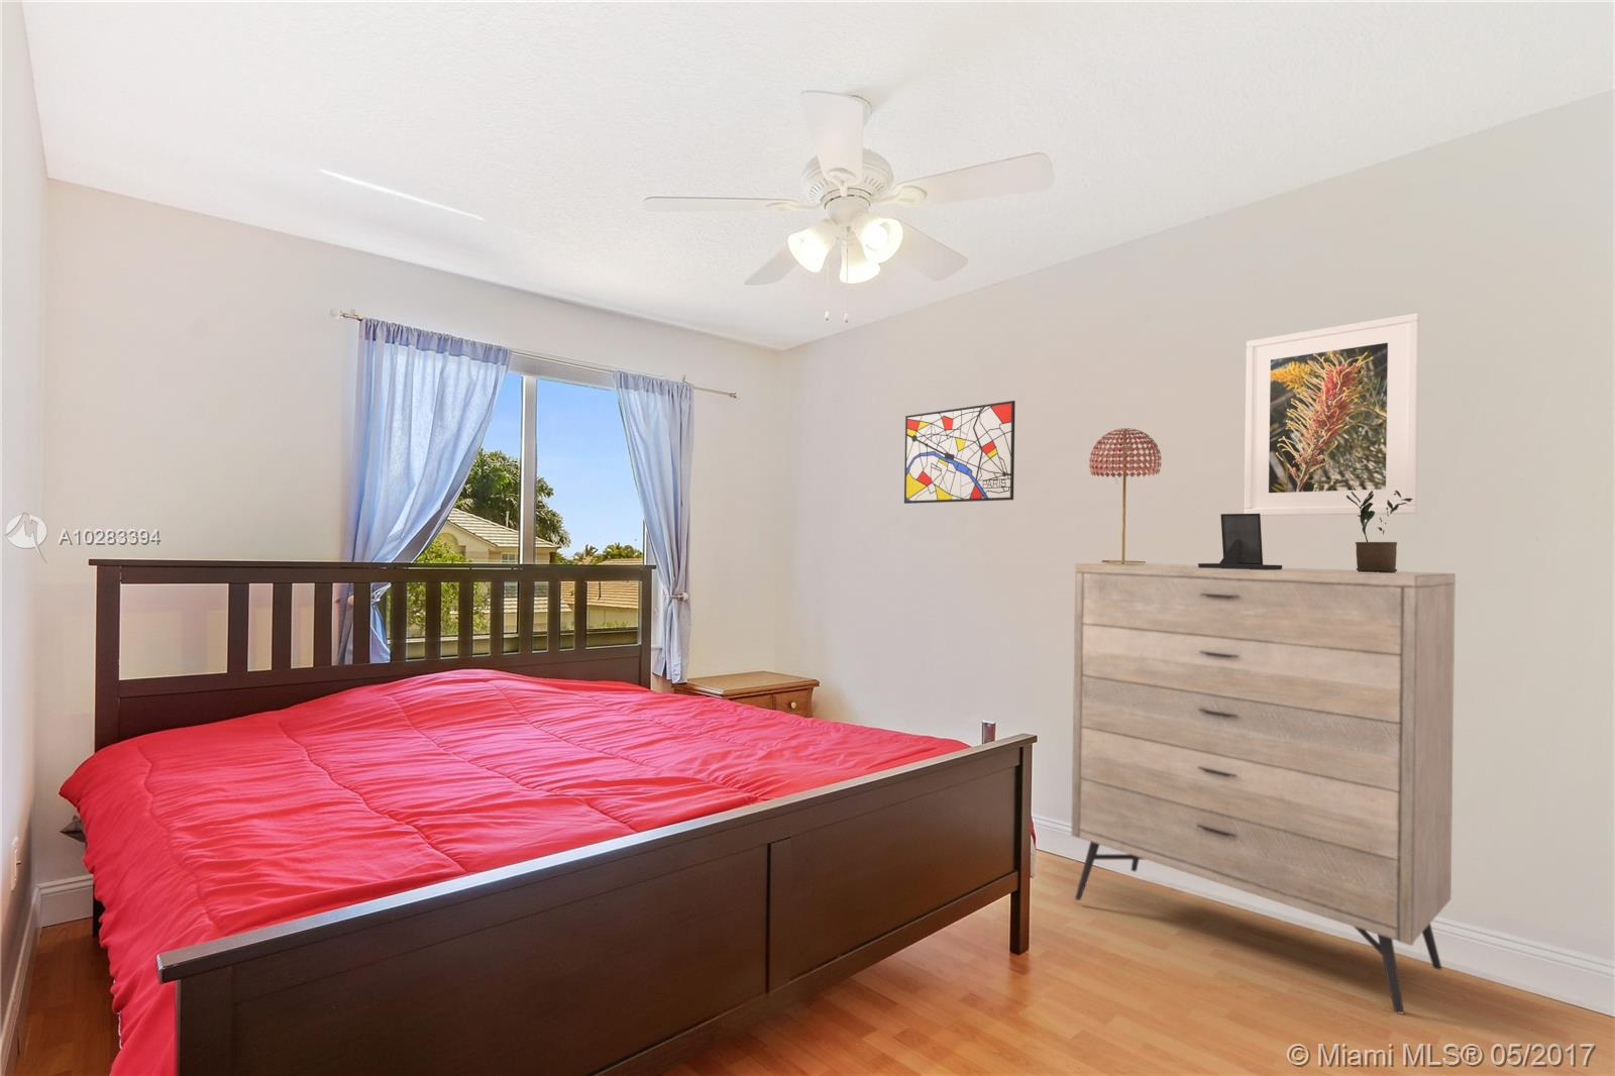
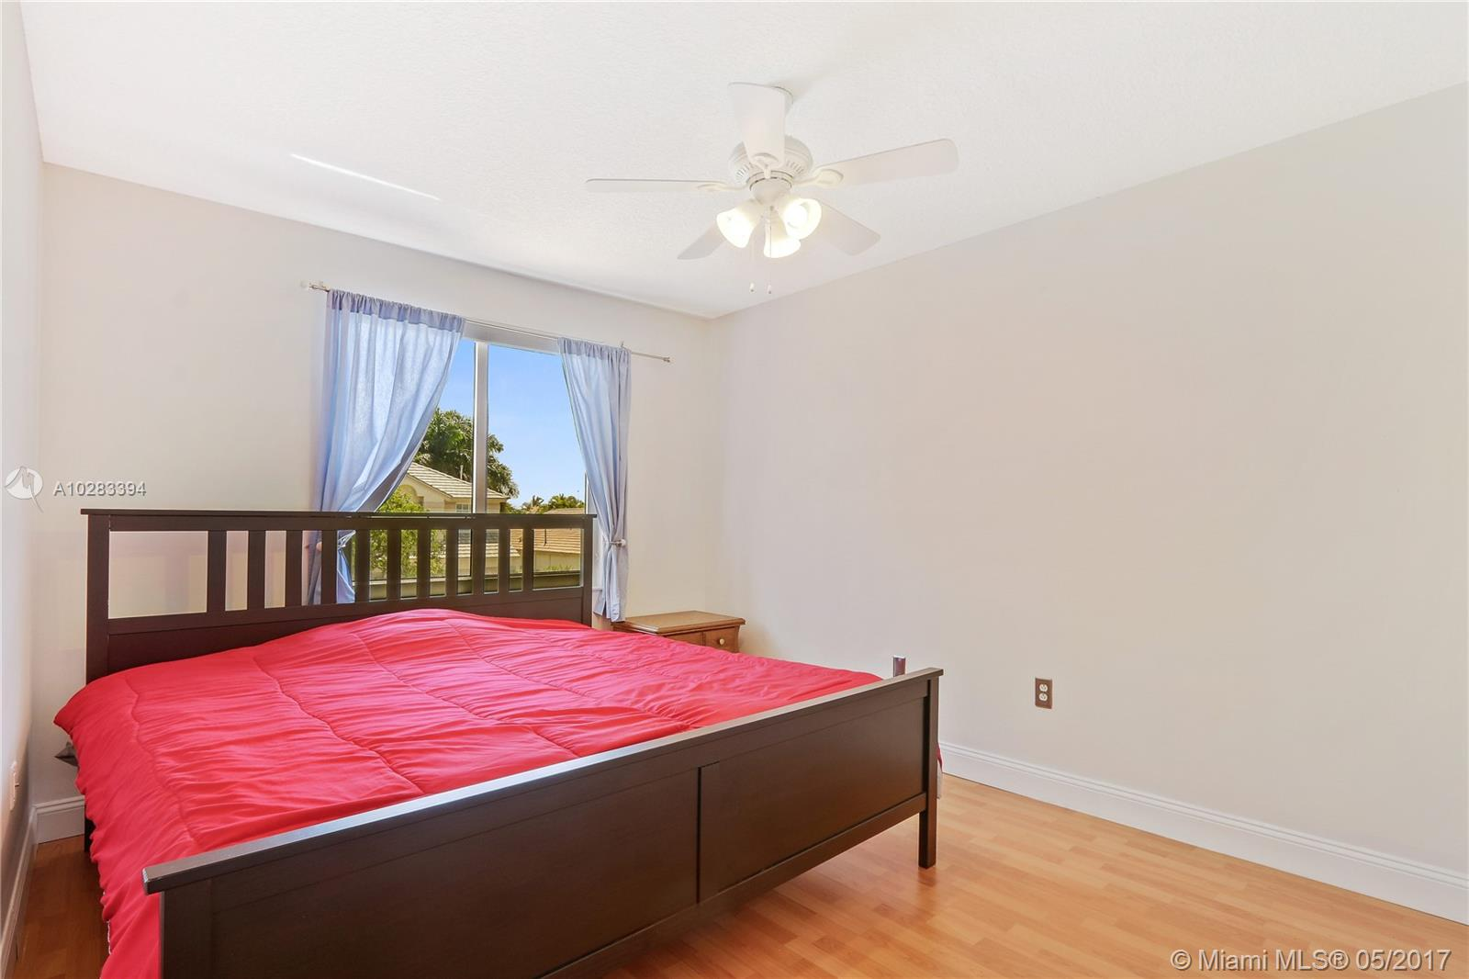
- table lamp [1088,428,1162,564]
- photo frame [1197,513,1282,570]
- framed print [1244,312,1420,516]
- potted plant [1346,490,1413,573]
- dresser [1070,562,1457,1016]
- wall art [903,400,1017,504]
